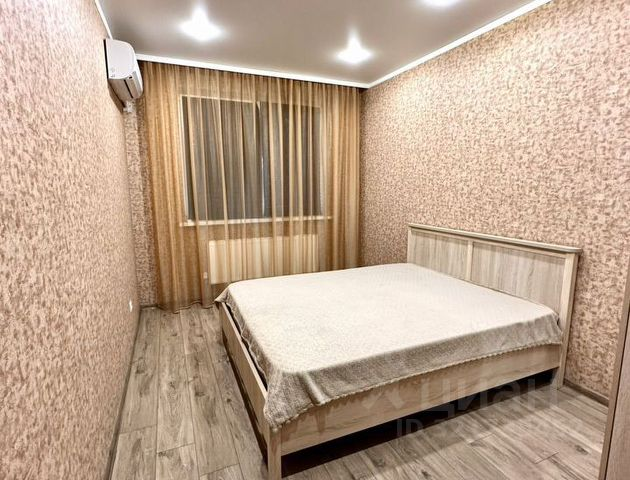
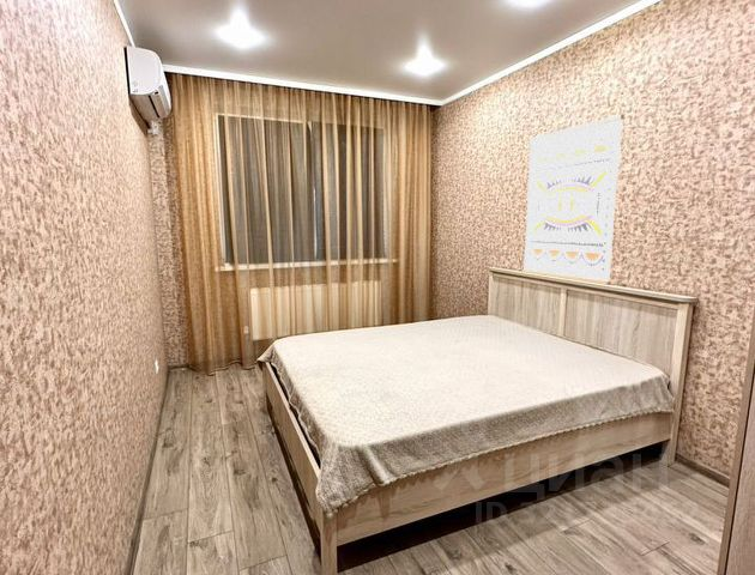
+ wall art [521,114,626,286]
